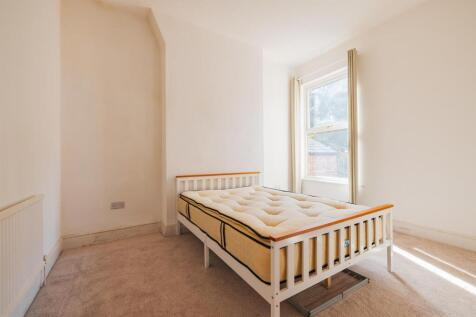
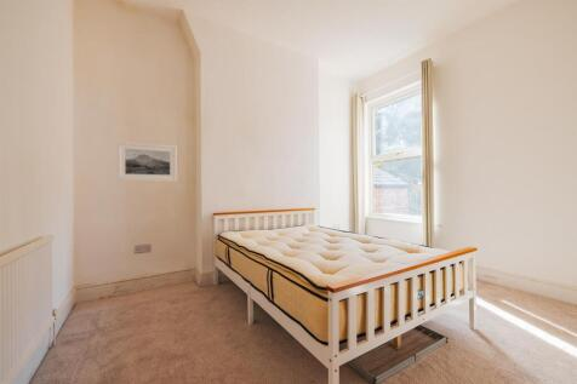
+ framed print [116,141,178,183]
